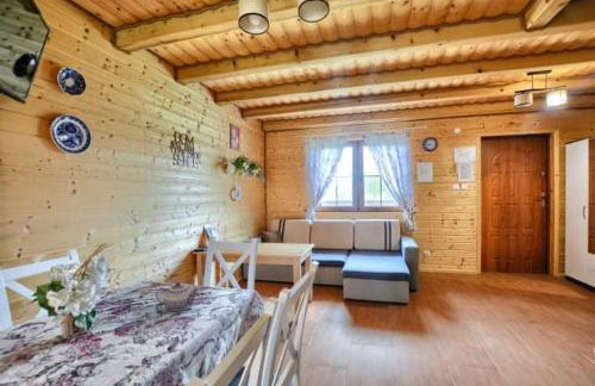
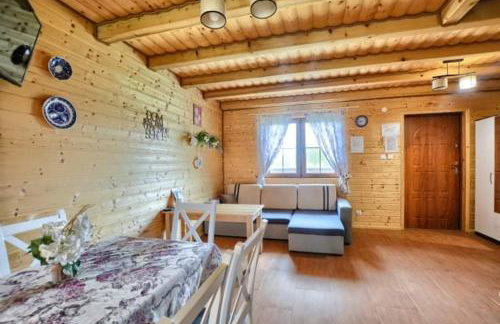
- teapot [155,281,201,312]
